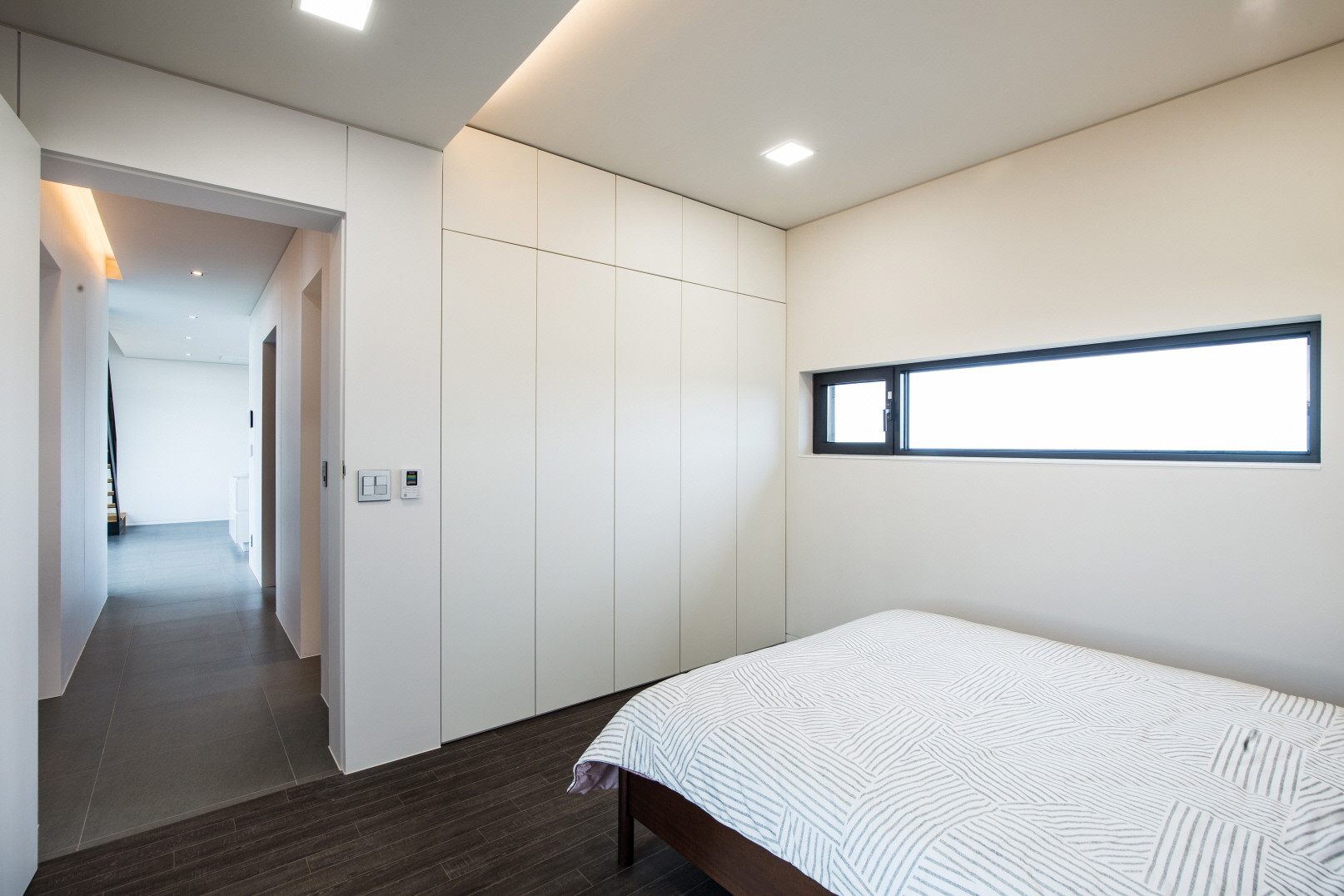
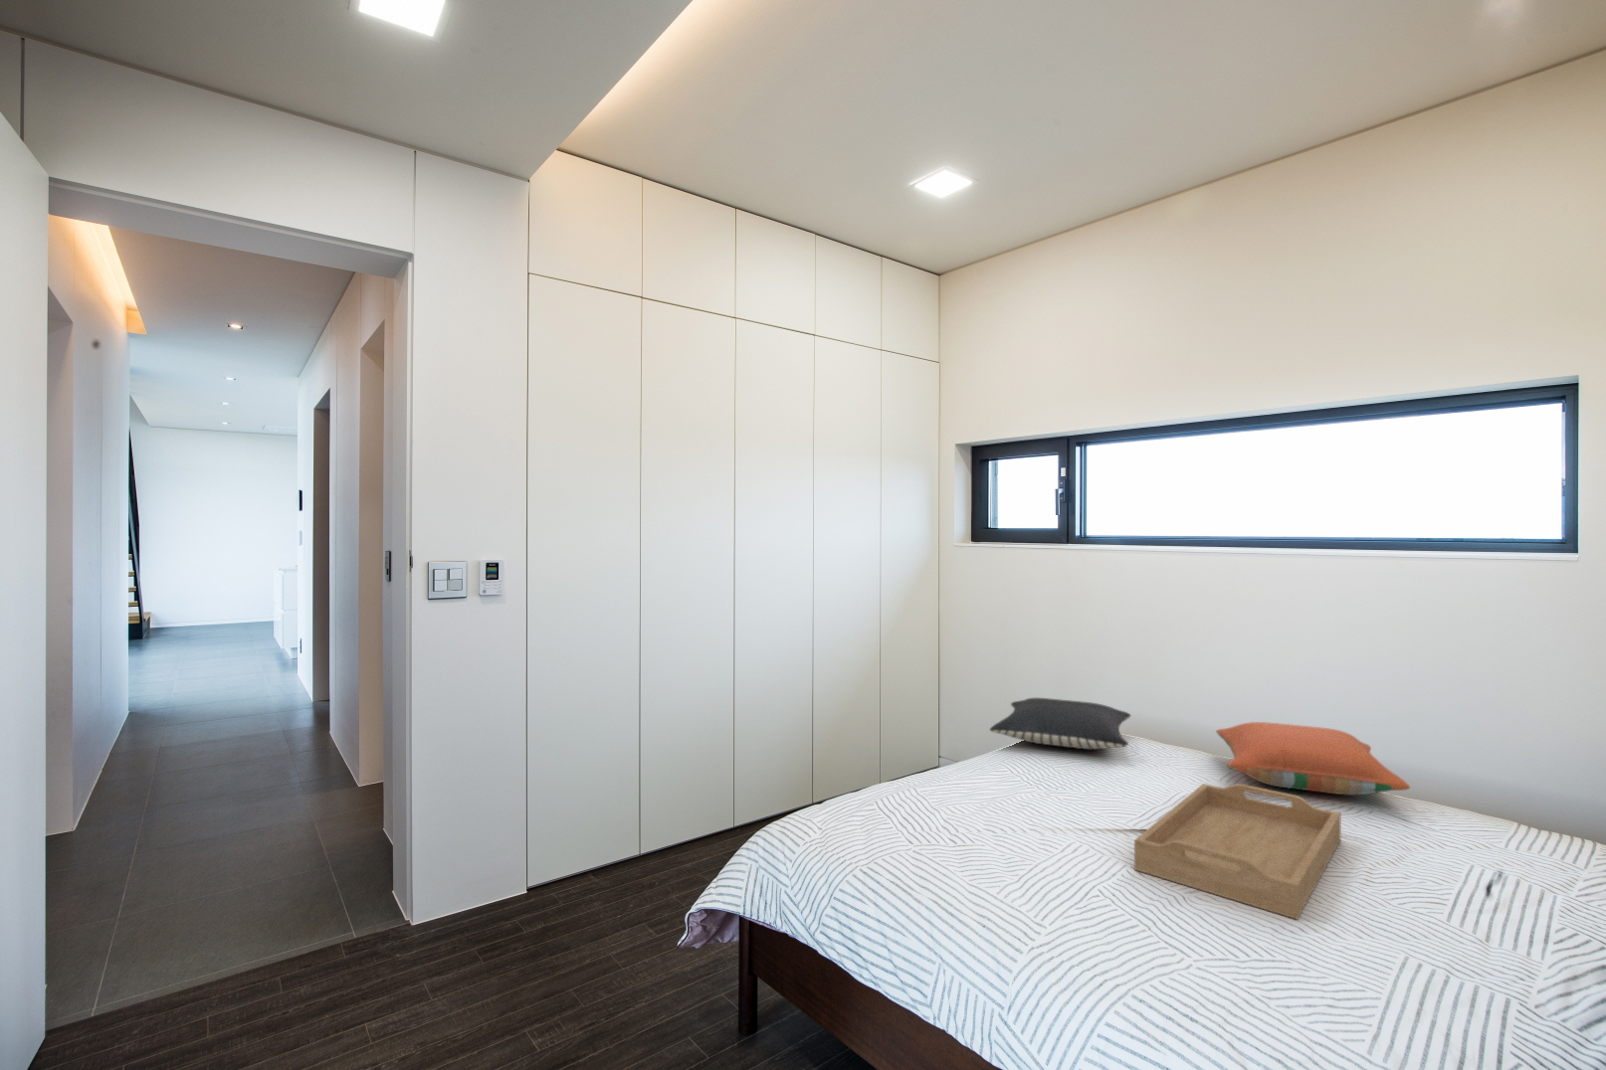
+ pillow [989,697,1132,750]
+ pillow [1215,721,1411,797]
+ serving tray [1133,782,1342,921]
